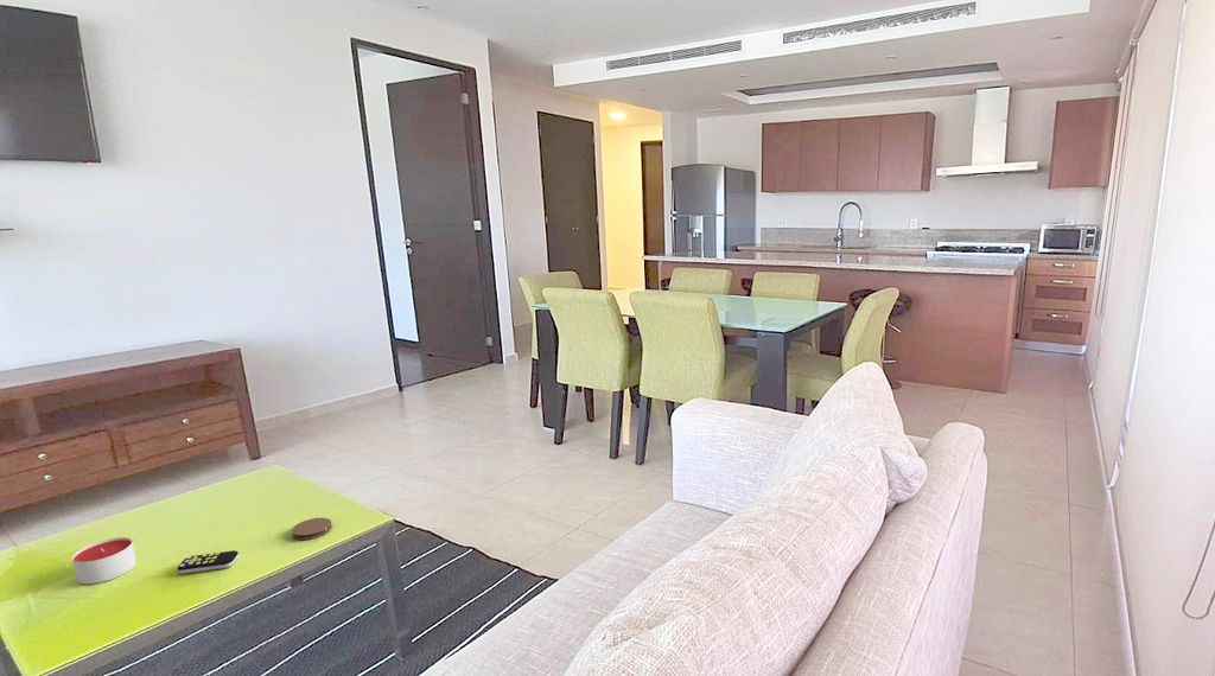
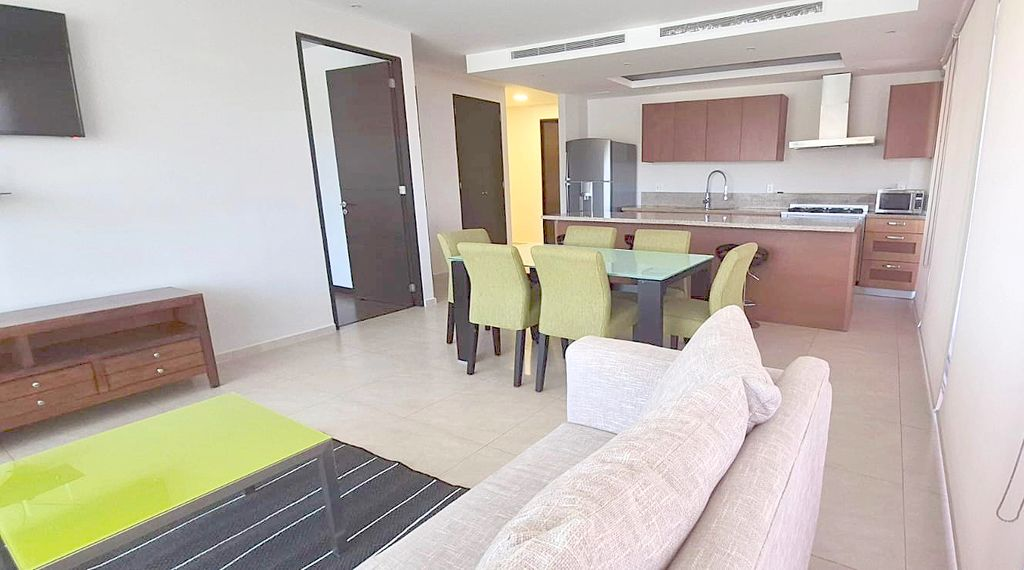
- coaster [291,517,333,541]
- remote control [177,549,240,575]
- candle [71,536,138,585]
